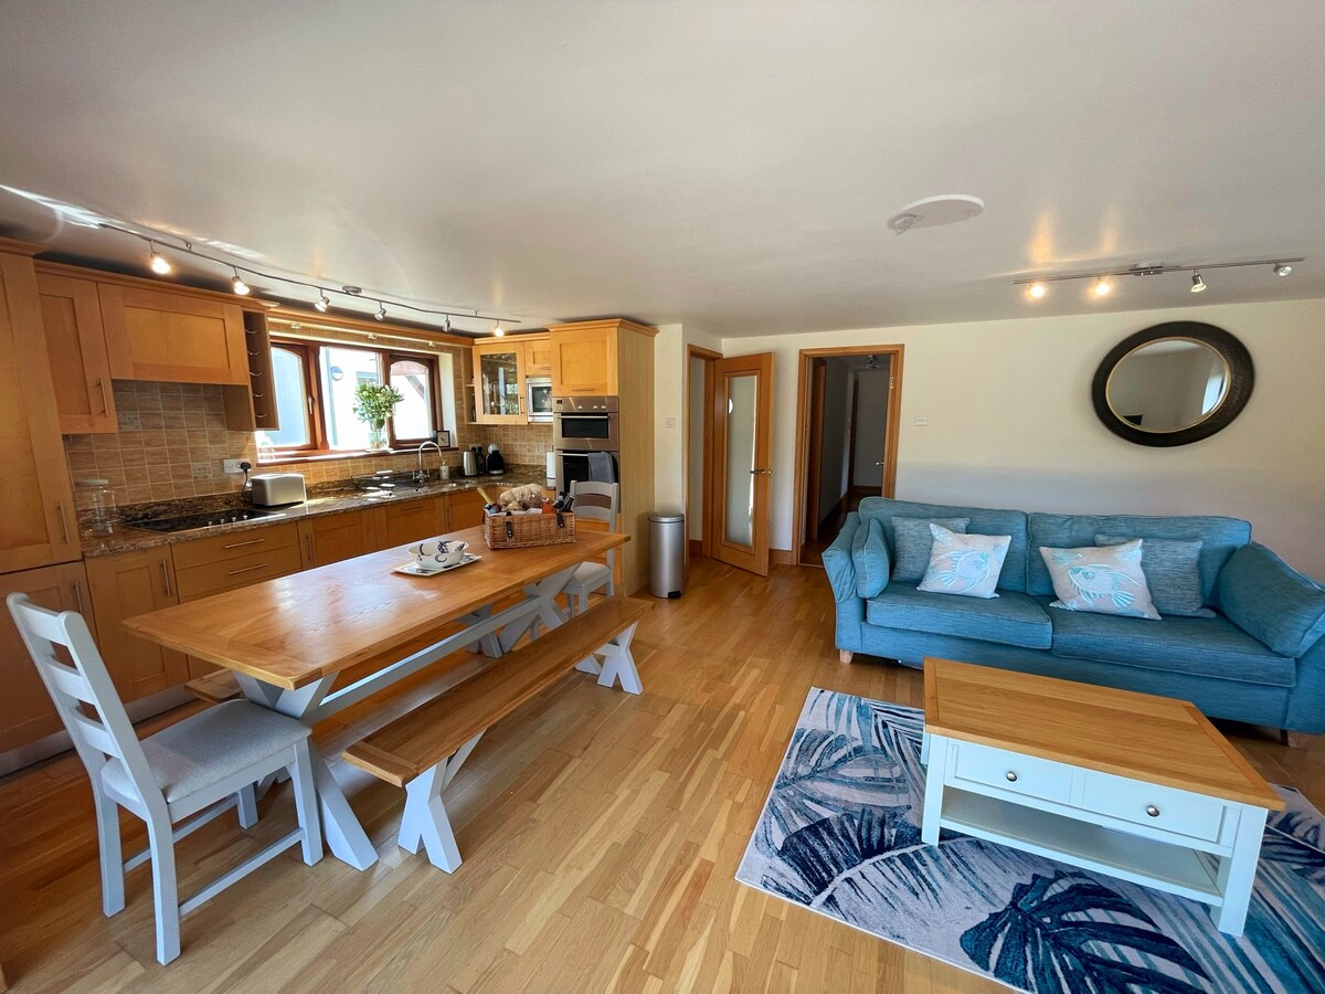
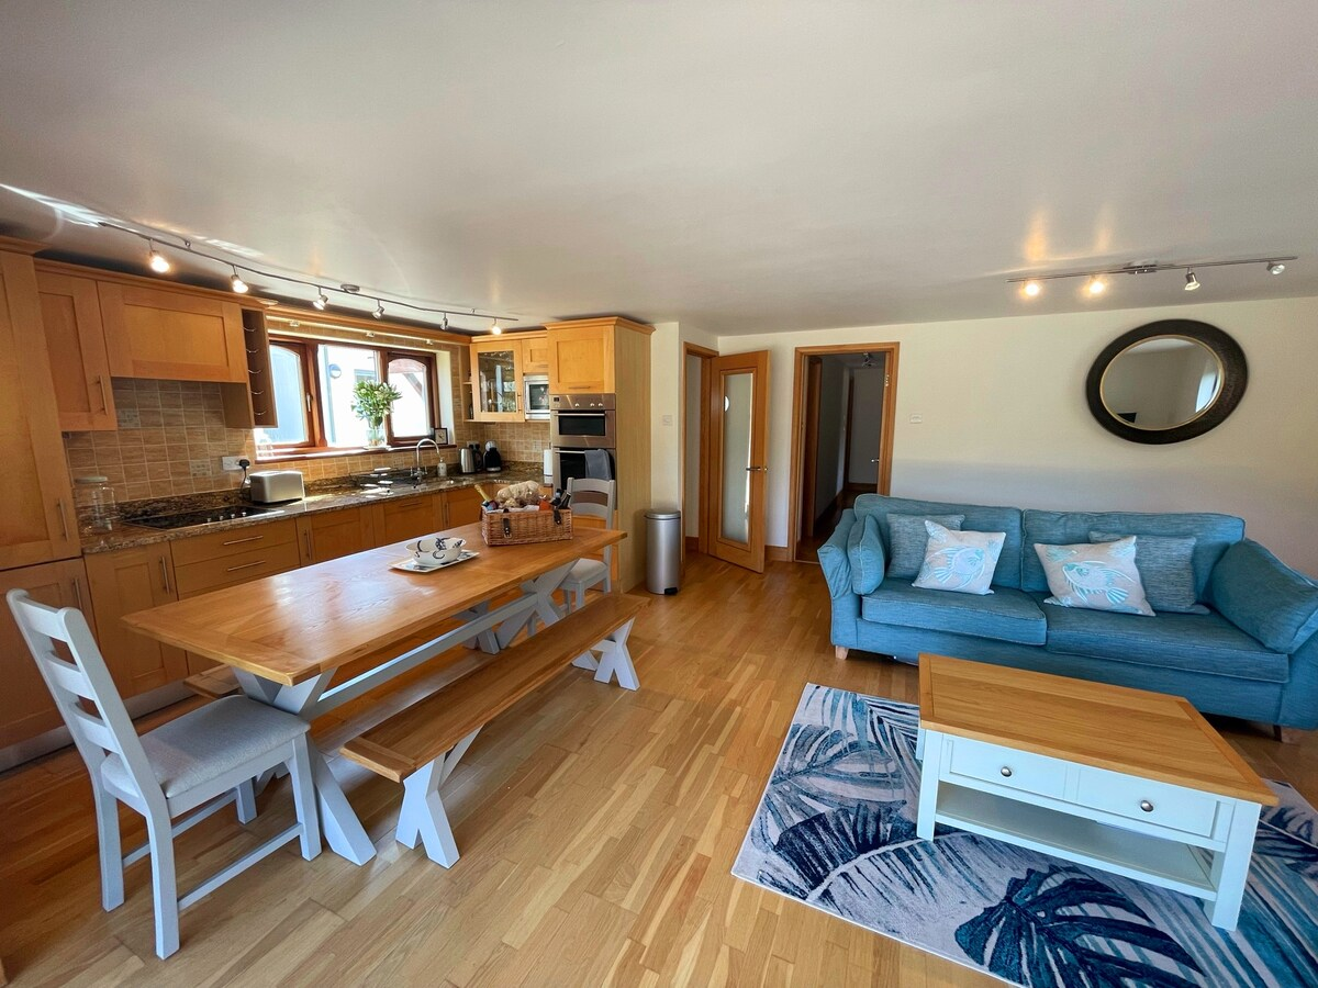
- smoke detector [887,193,985,236]
